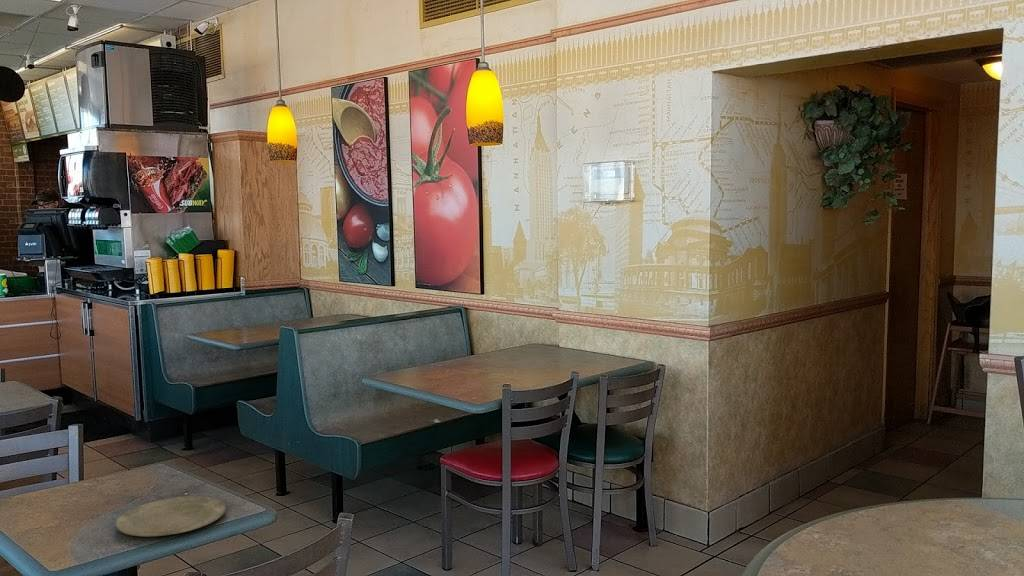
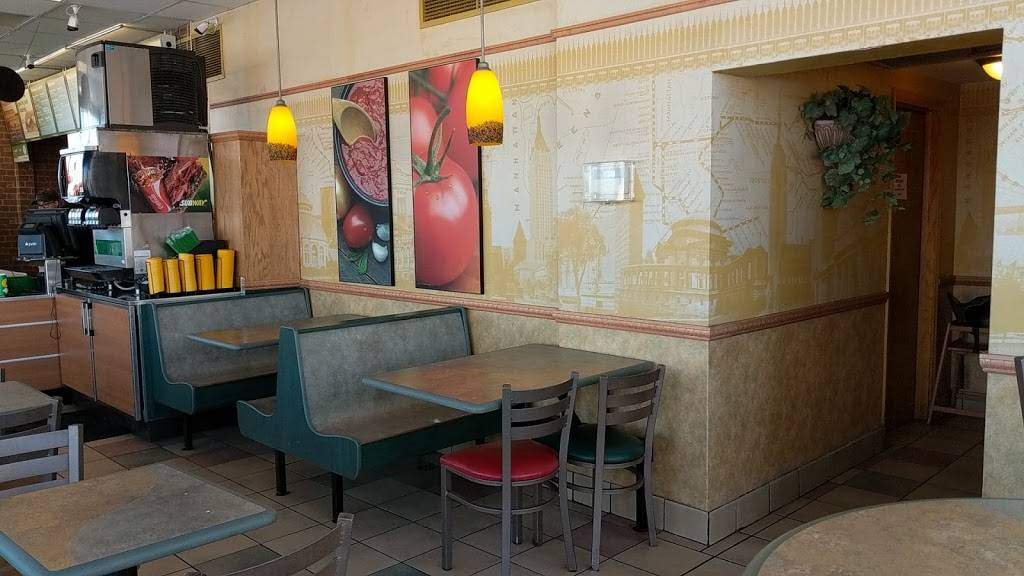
- plate [115,495,226,537]
